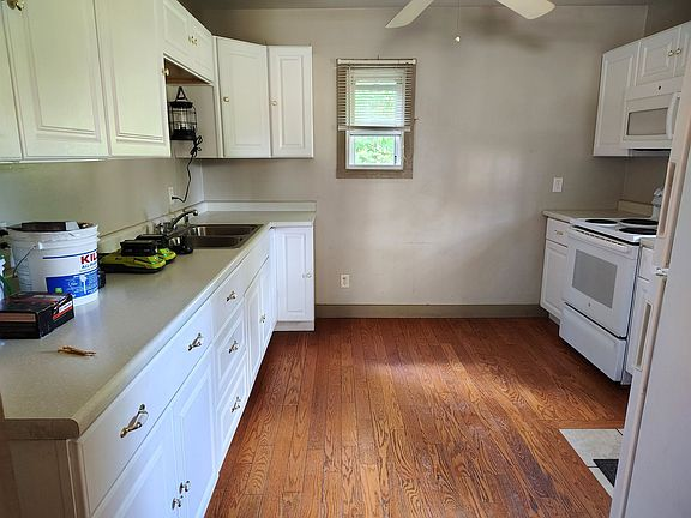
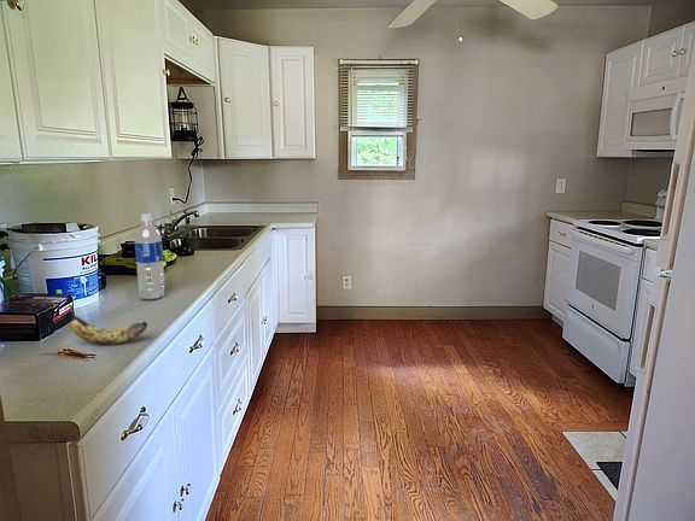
+ banana [68,303,148,346]
+ water bottle [134,212,165,300]
